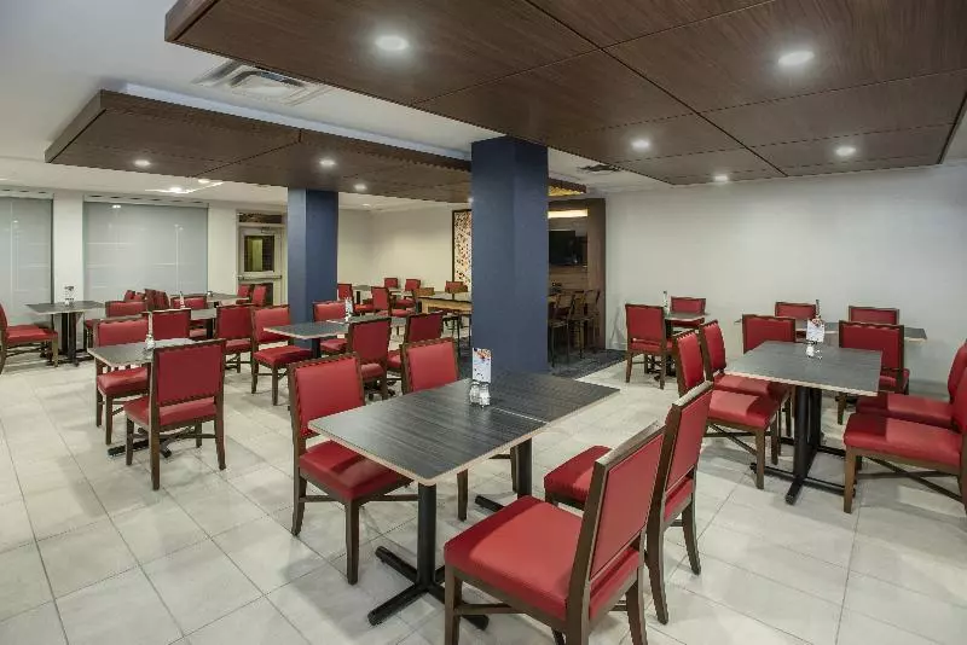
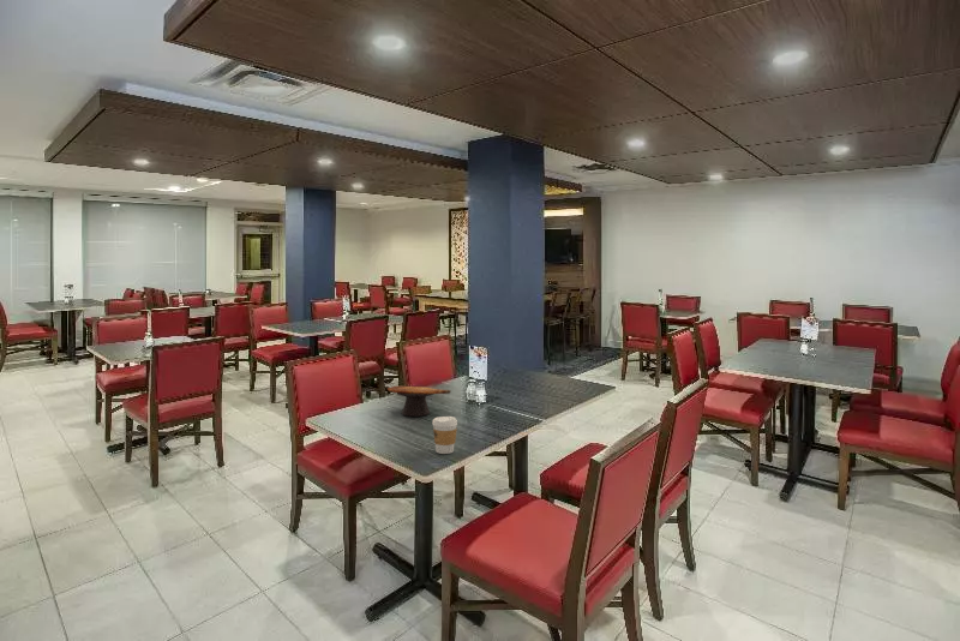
+ coffee cup [432,415,458,455]
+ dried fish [386,384,452,418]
